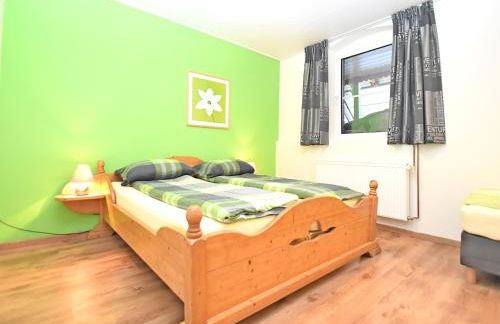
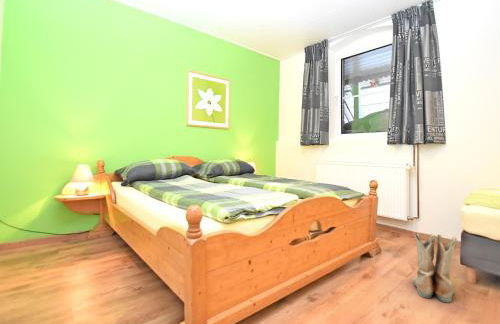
+ boots [411,232,458,303]
